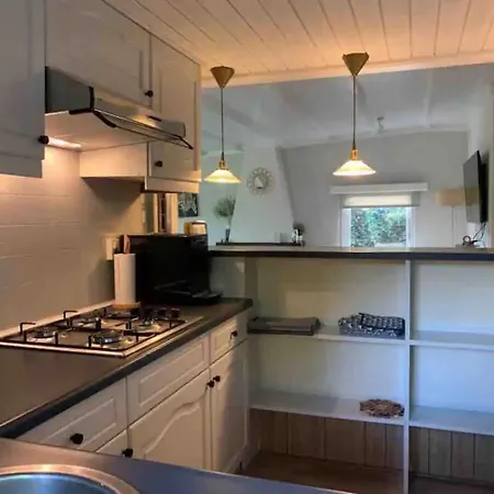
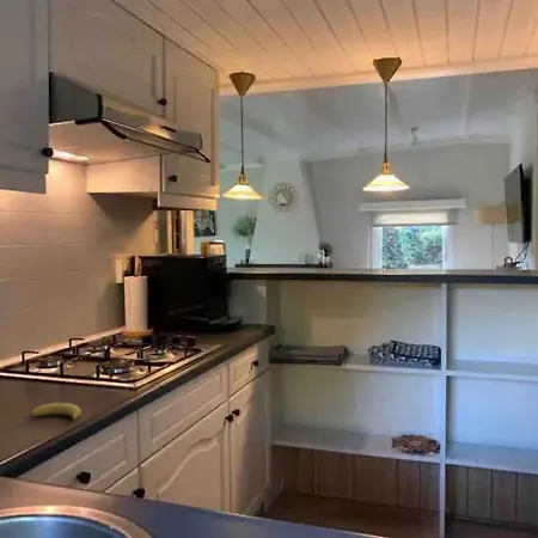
+ fruit [30,402,82,423]
